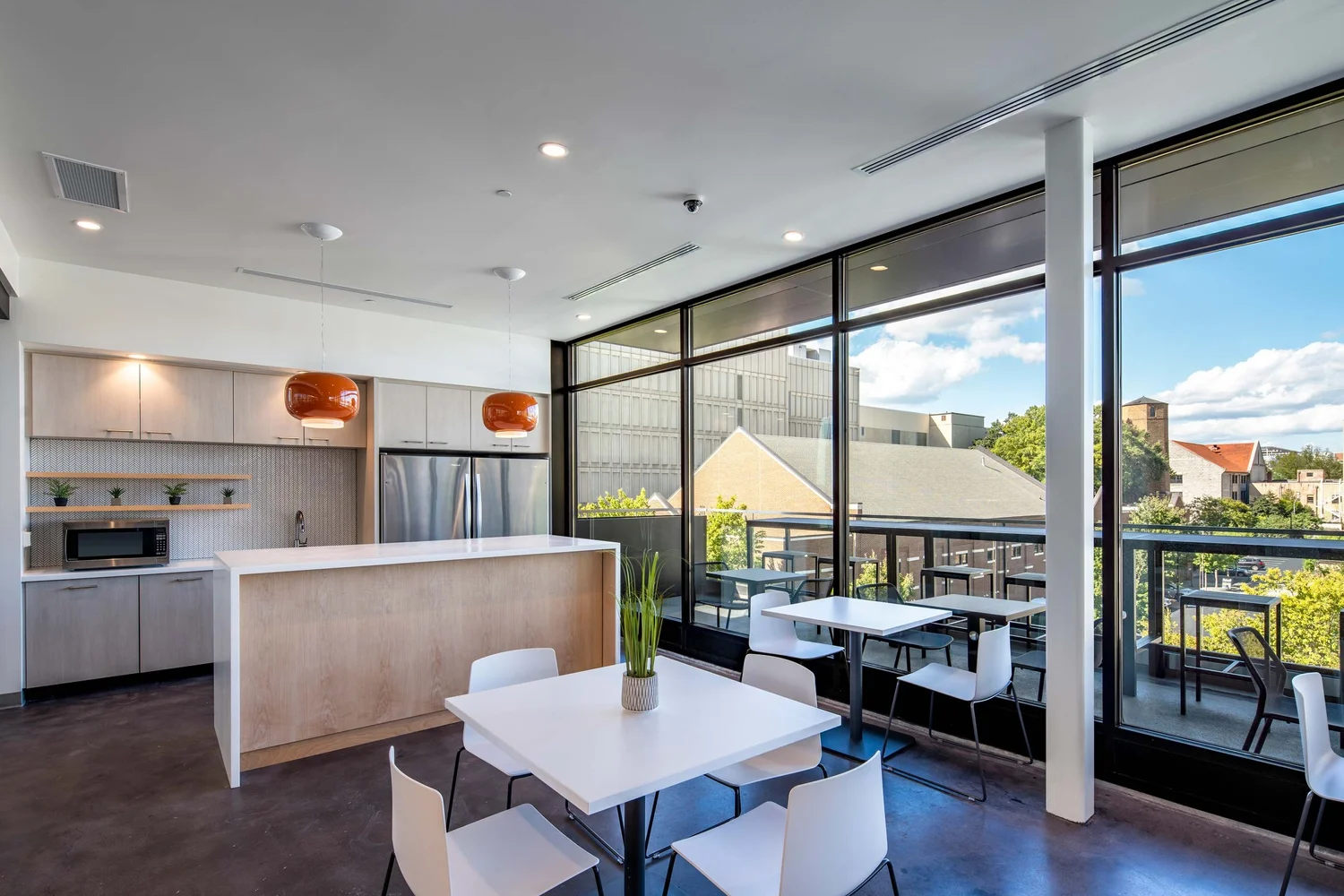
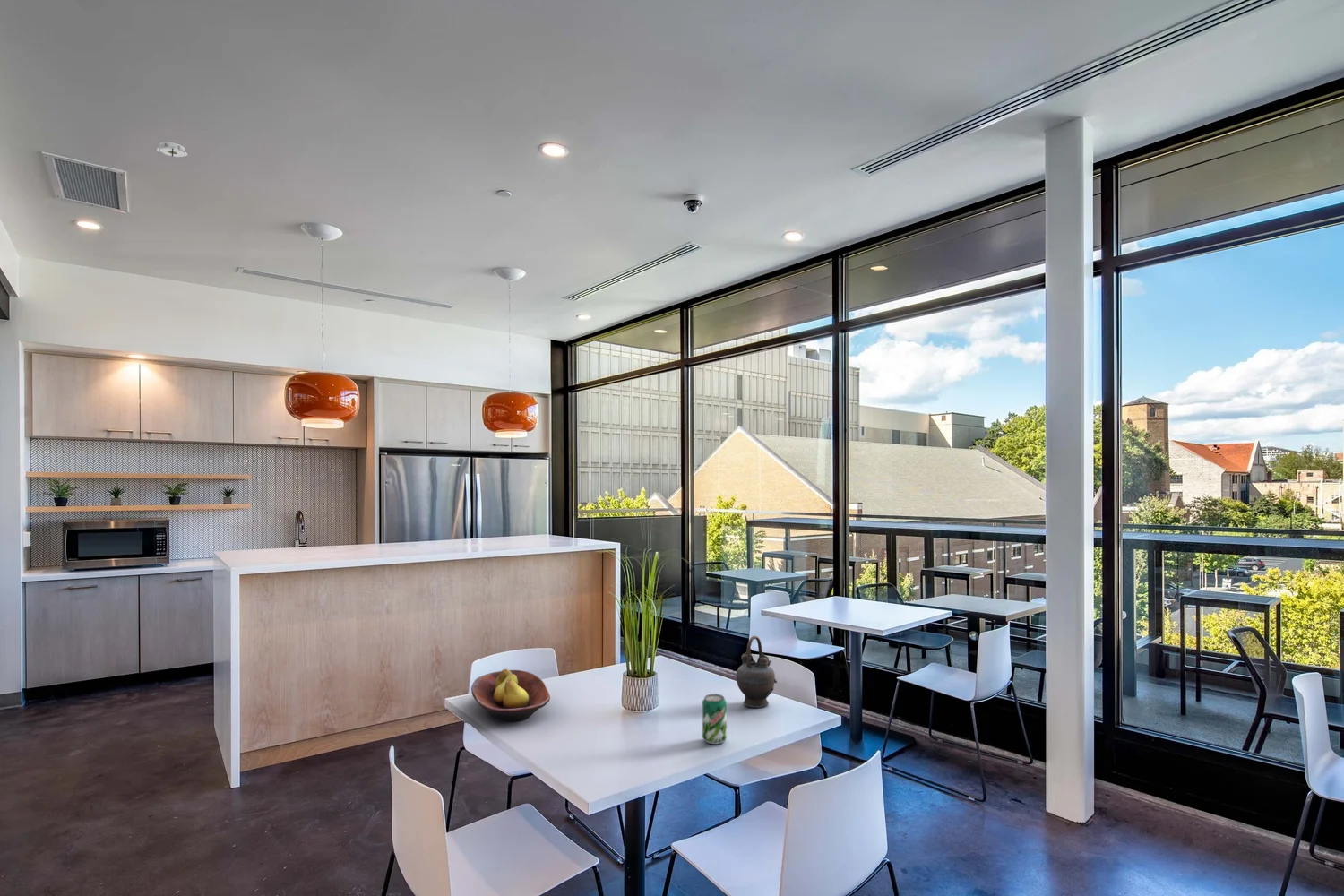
+ beverage can [702,694,728,745]
+ smoke detector [155,141,188,158]
+ fruit bowl [470,668,551,722]
+ teapot [736,635,778,709]
